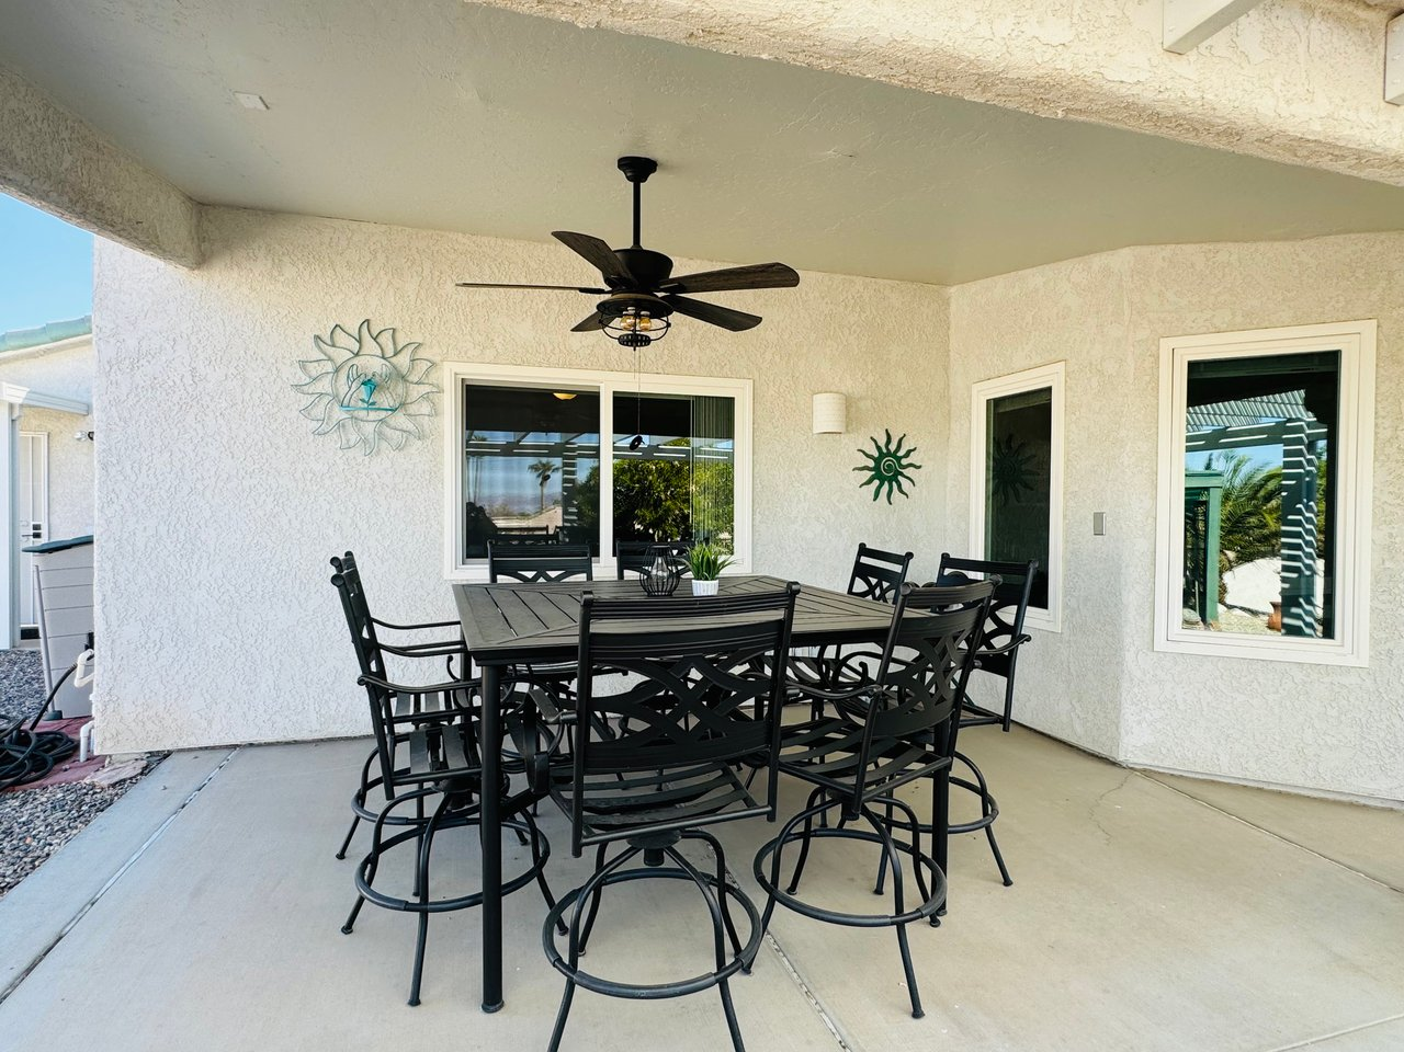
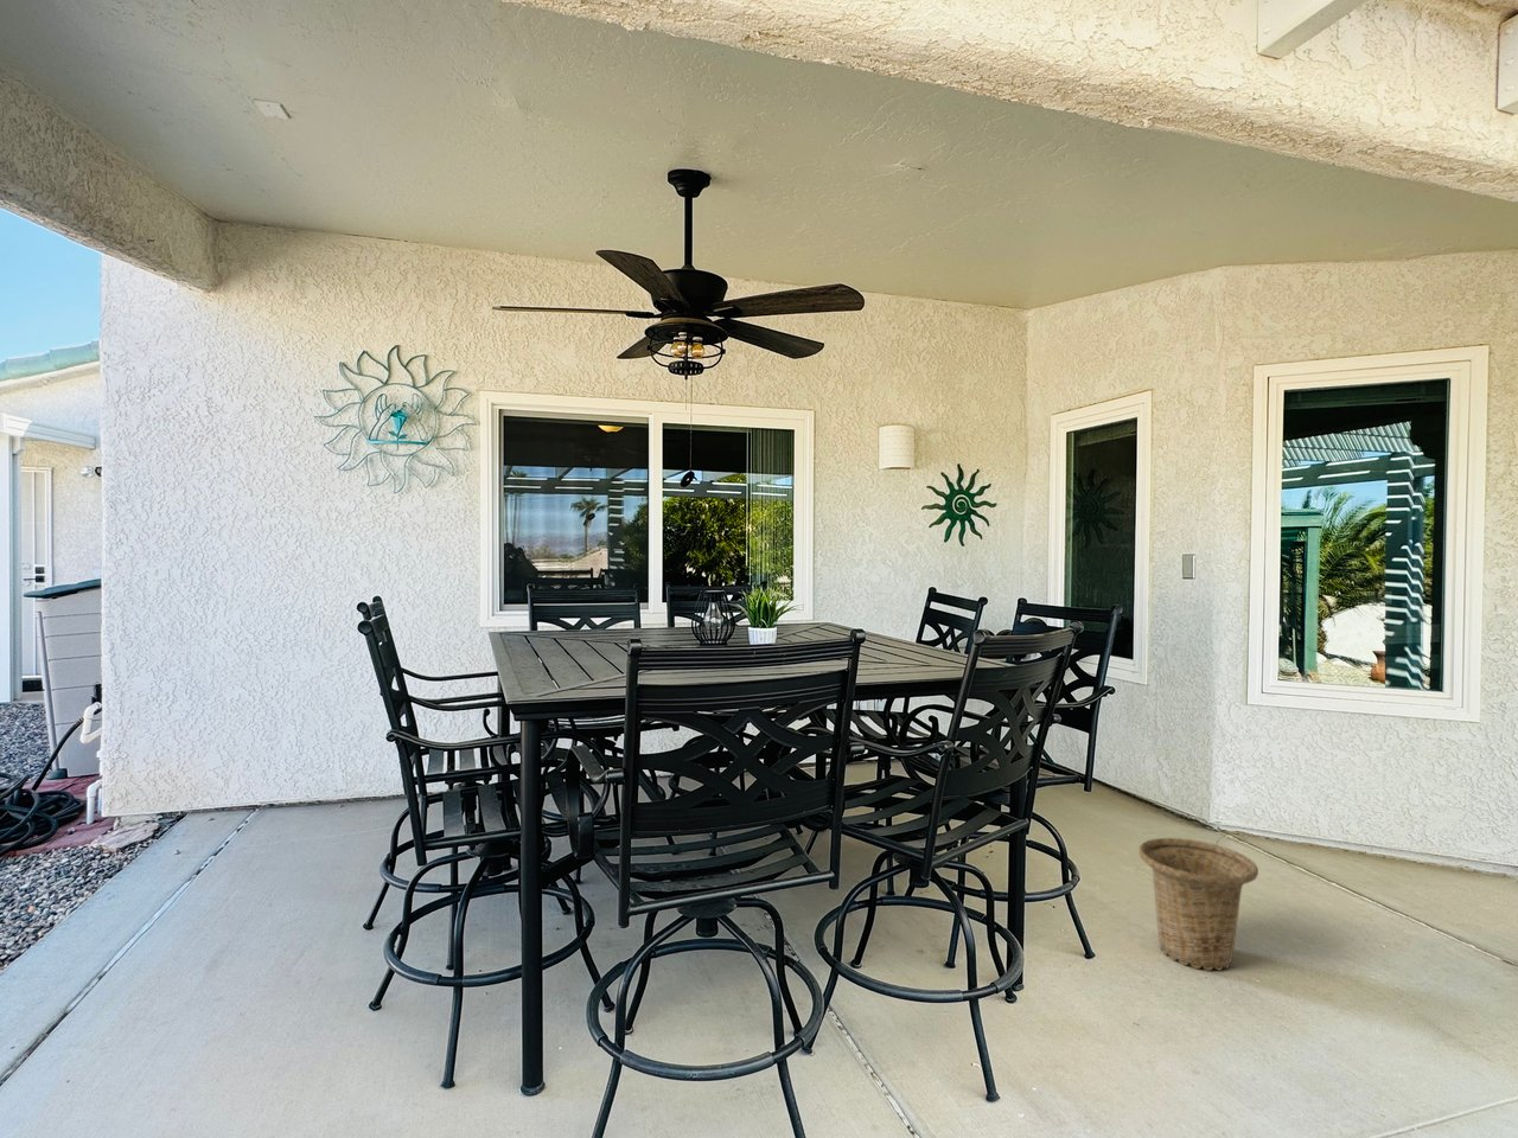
+ basket [1138,837,1260,972]
